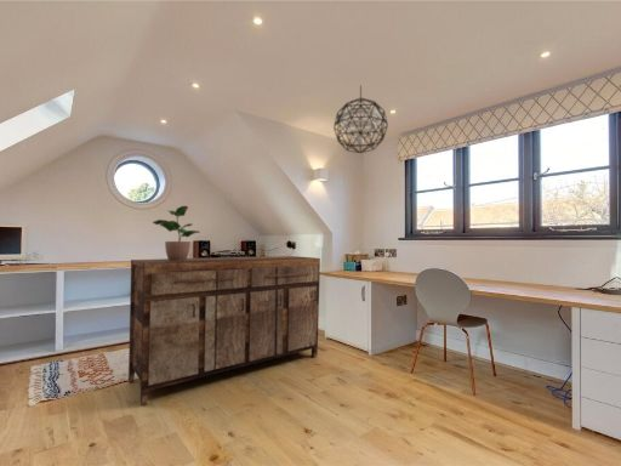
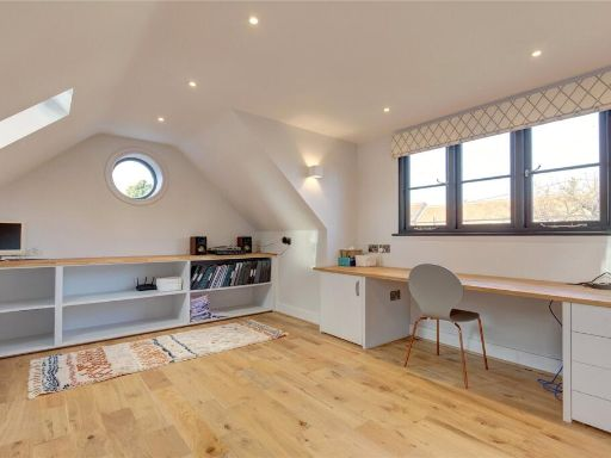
- pendant light [332,85,389,154]
- potted plant [152,205,201,261]
- sideboard [127,255,321,407]
